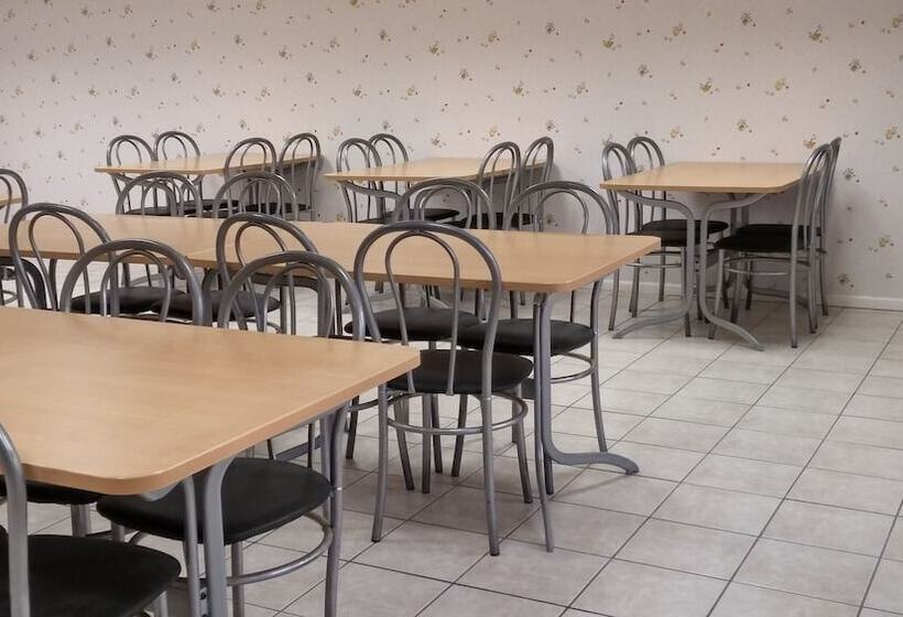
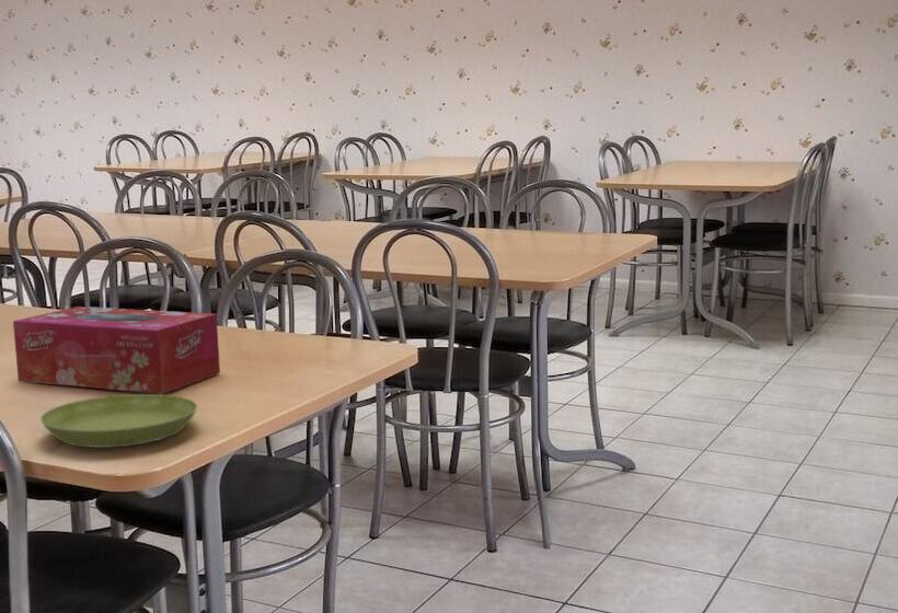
+ tissue box [12,305,221,395]
+ saucer [39,393,198,449]
